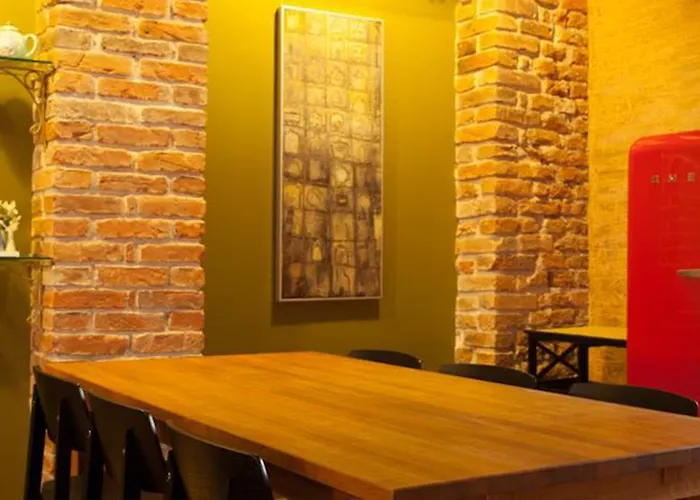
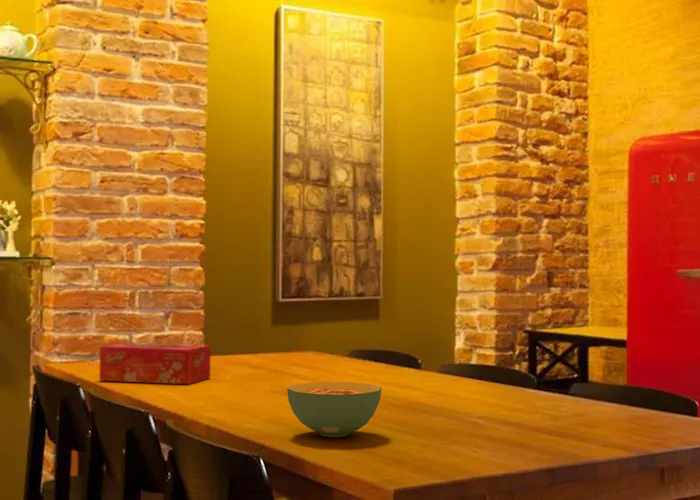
+ tissue box [99,342,211,385]
+ cereal bowl [286,381,383,438]
